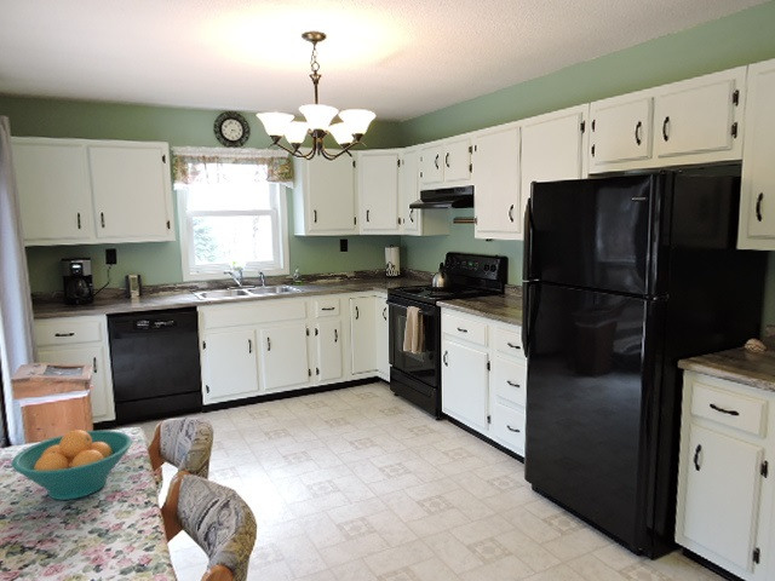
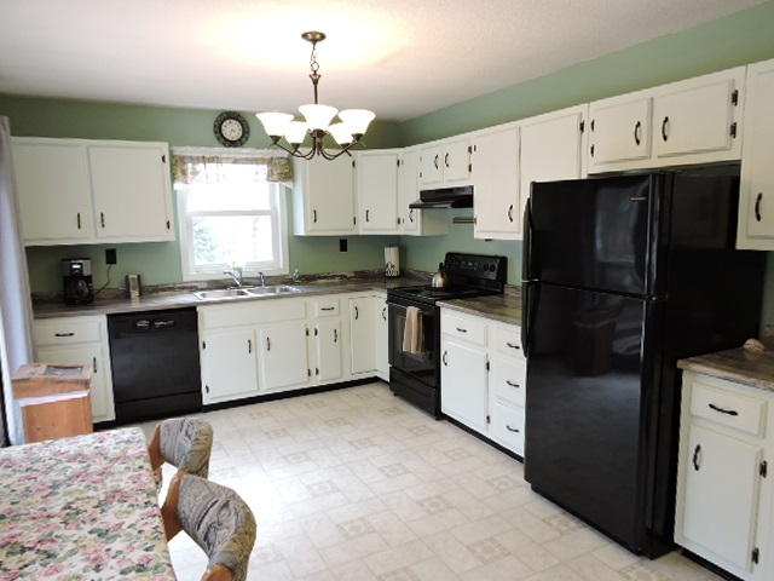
- fruit bowl [11,428,133,501]
